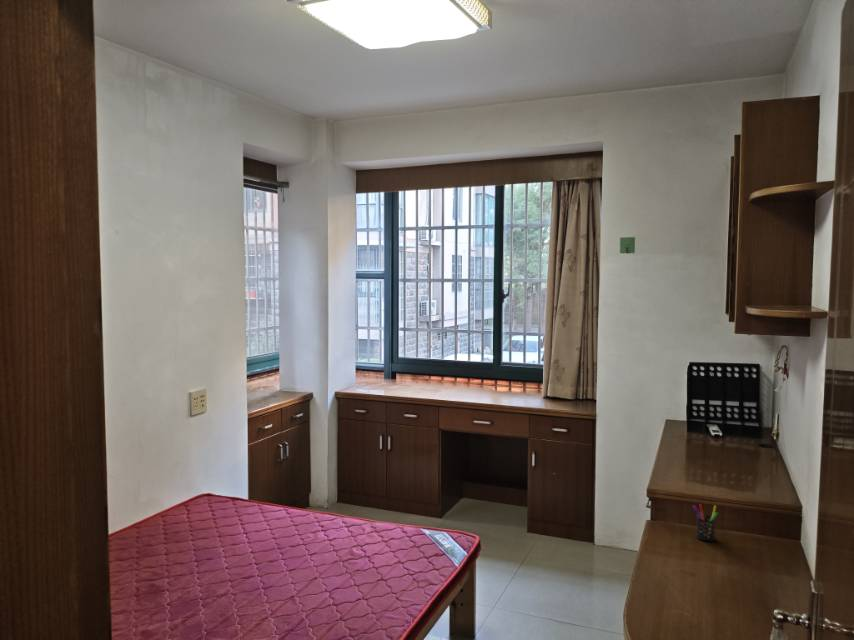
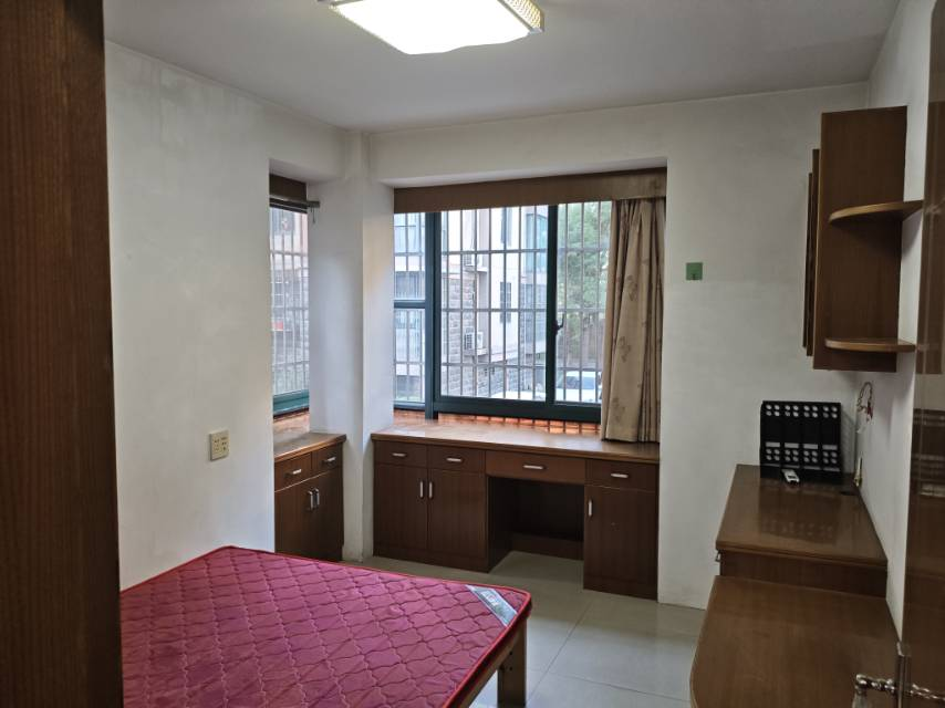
- pen holder [691,503,719,542]
